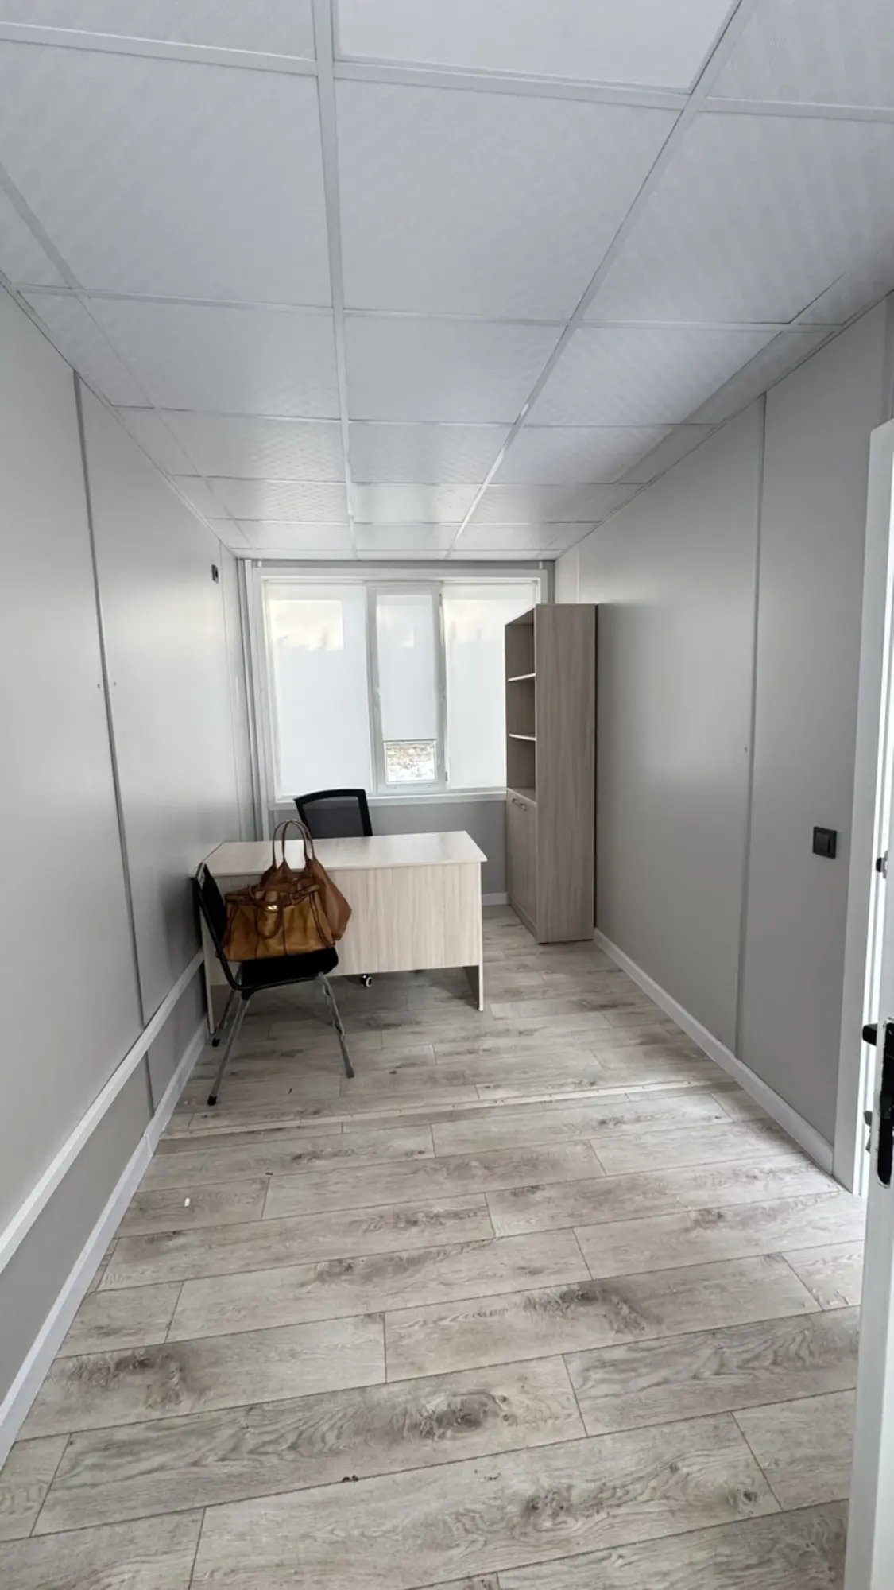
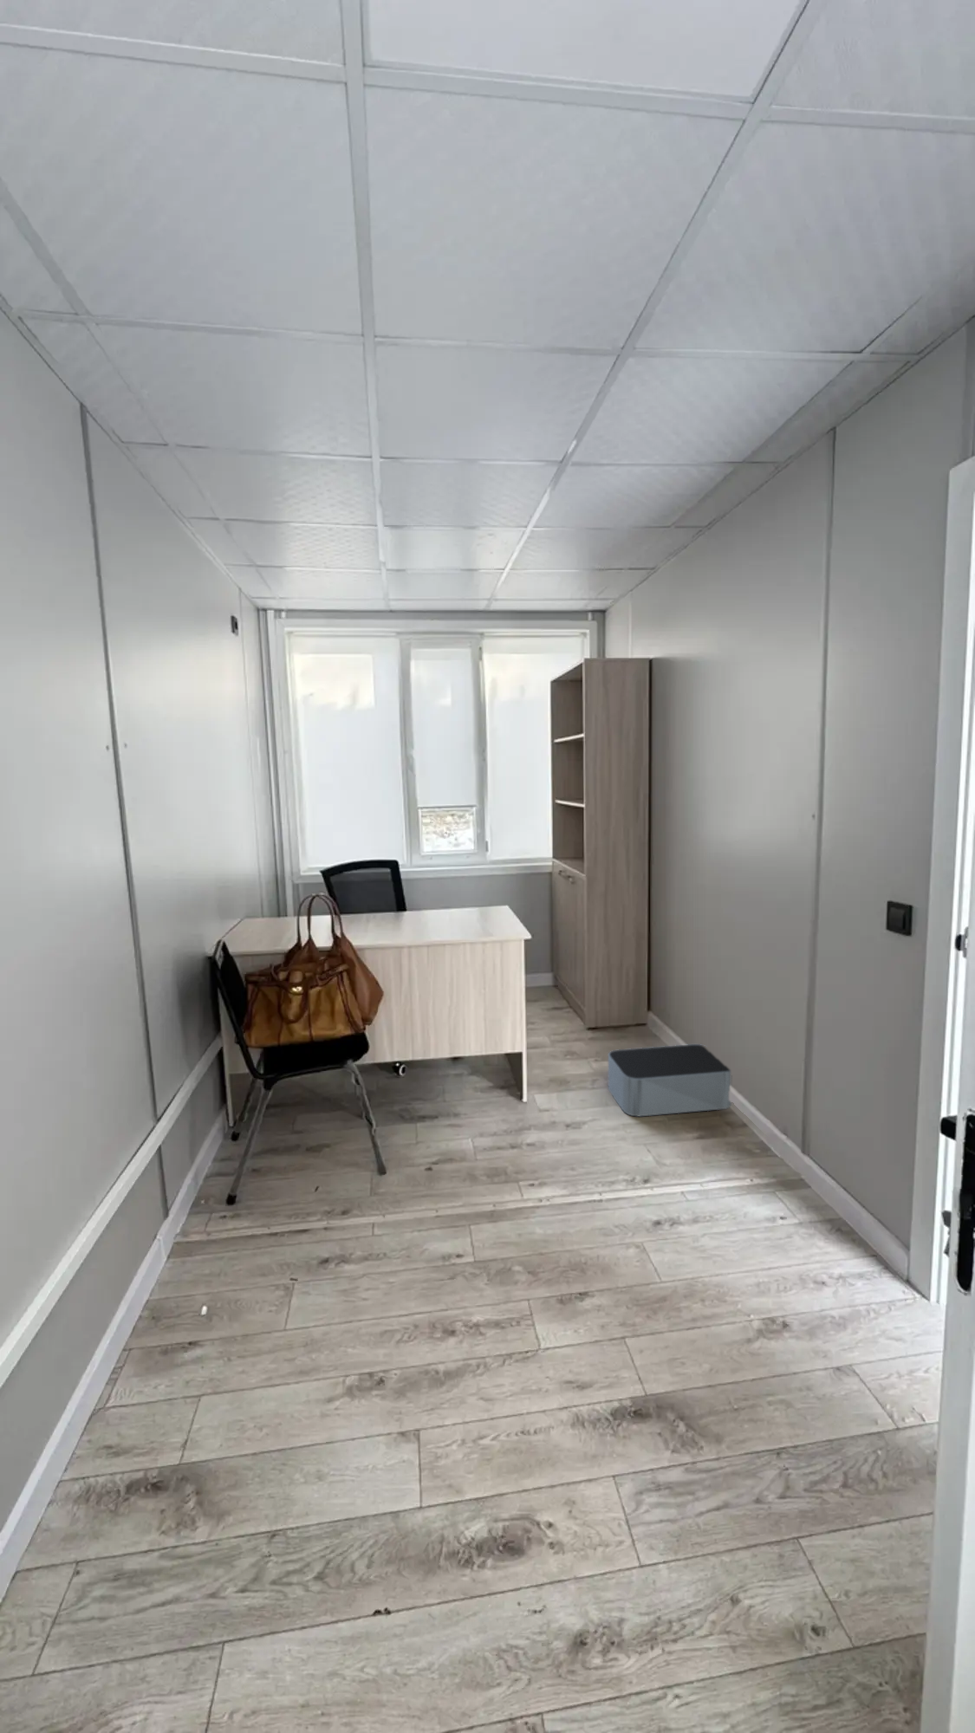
+ storage bin [607,1044,732,1116]
